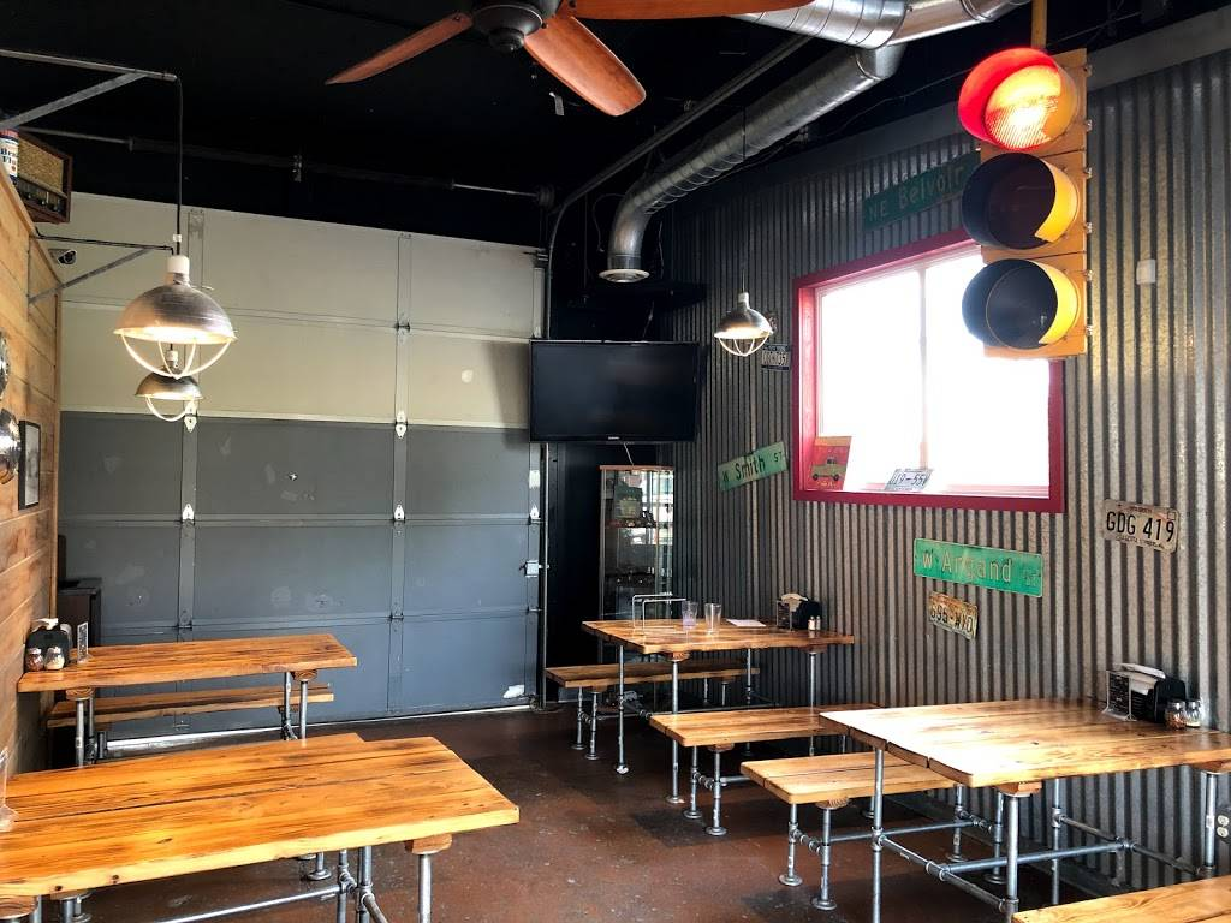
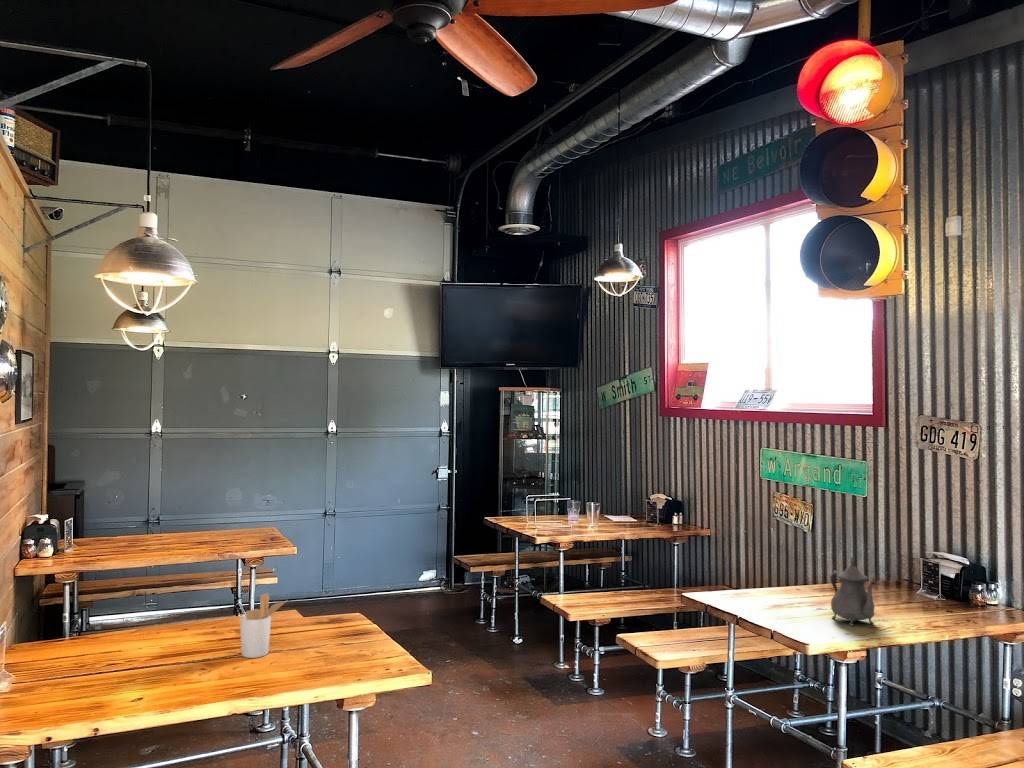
+ utensil holder [239,592,289,659]
+ teapot [829,556,877,627]
